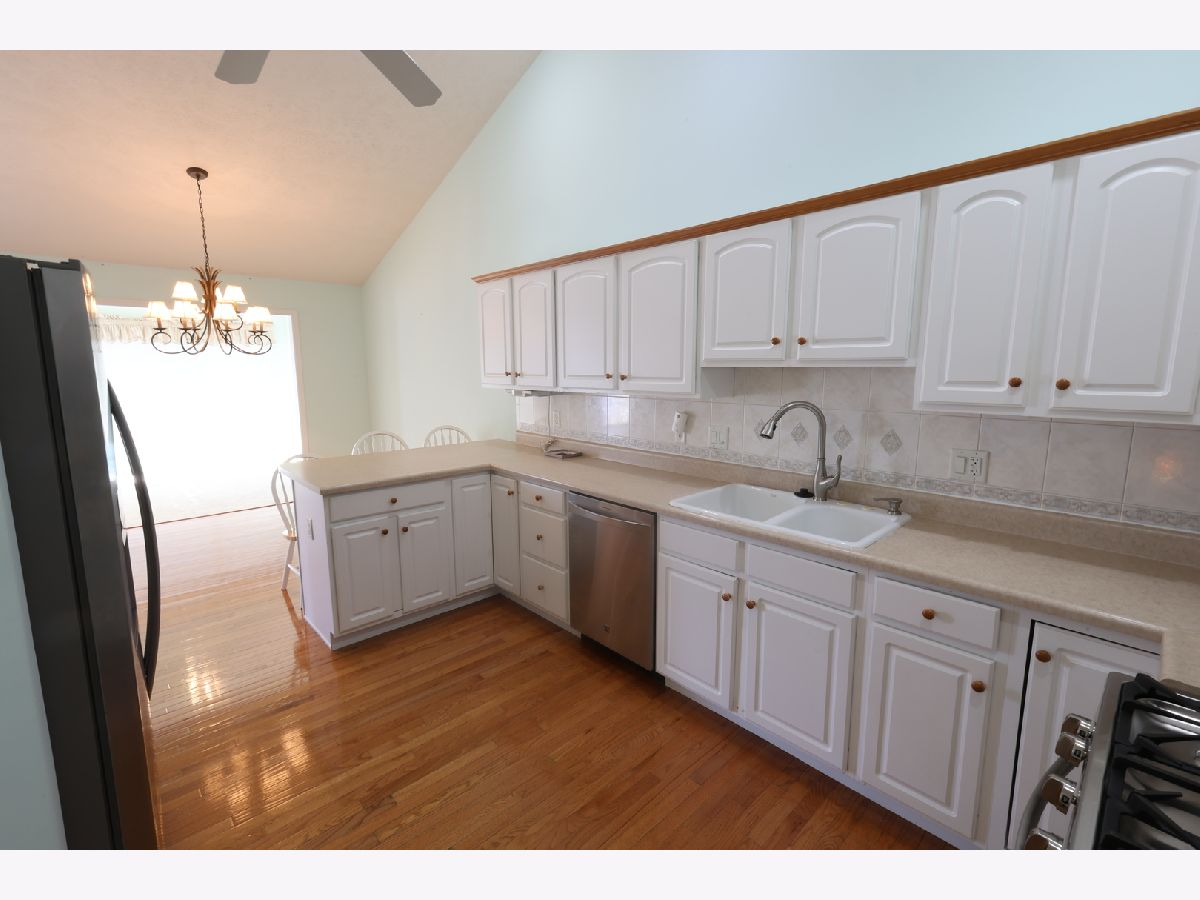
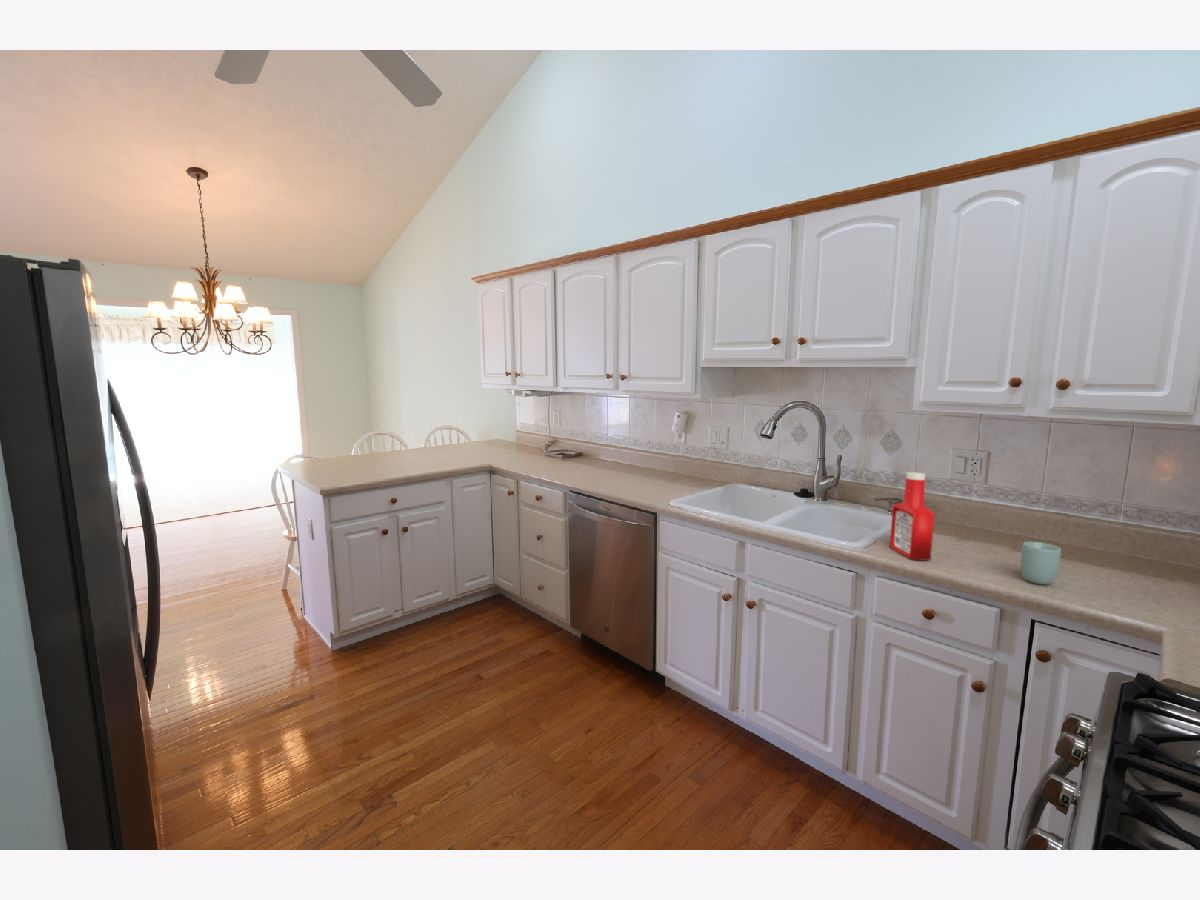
+ soap bottle [889,471,936,561]
+ cup [1020,541,1062,585]
